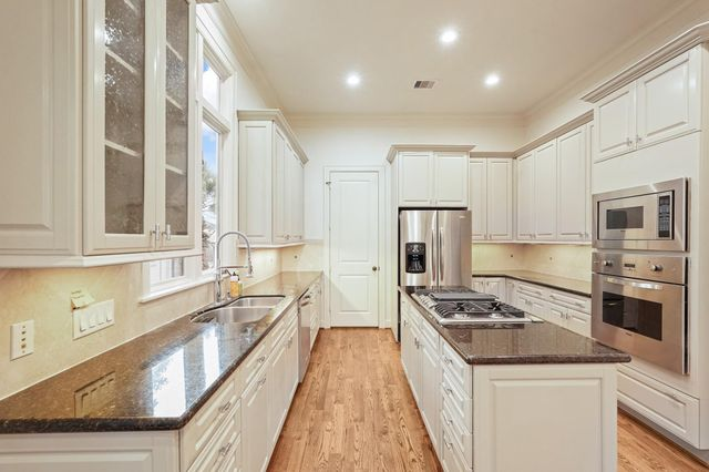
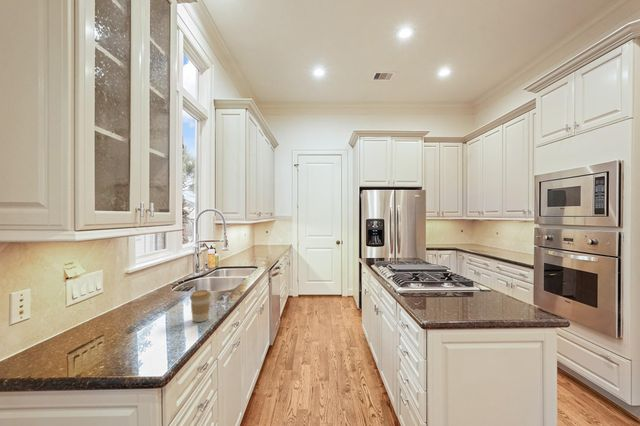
+ coffee cup [189,289,212,323]
